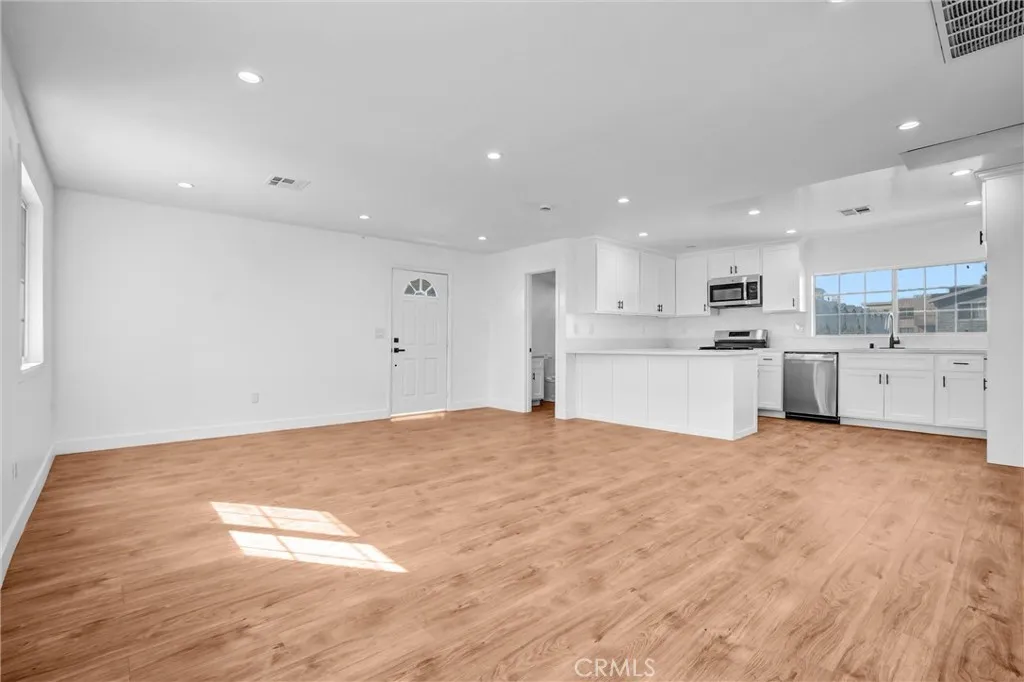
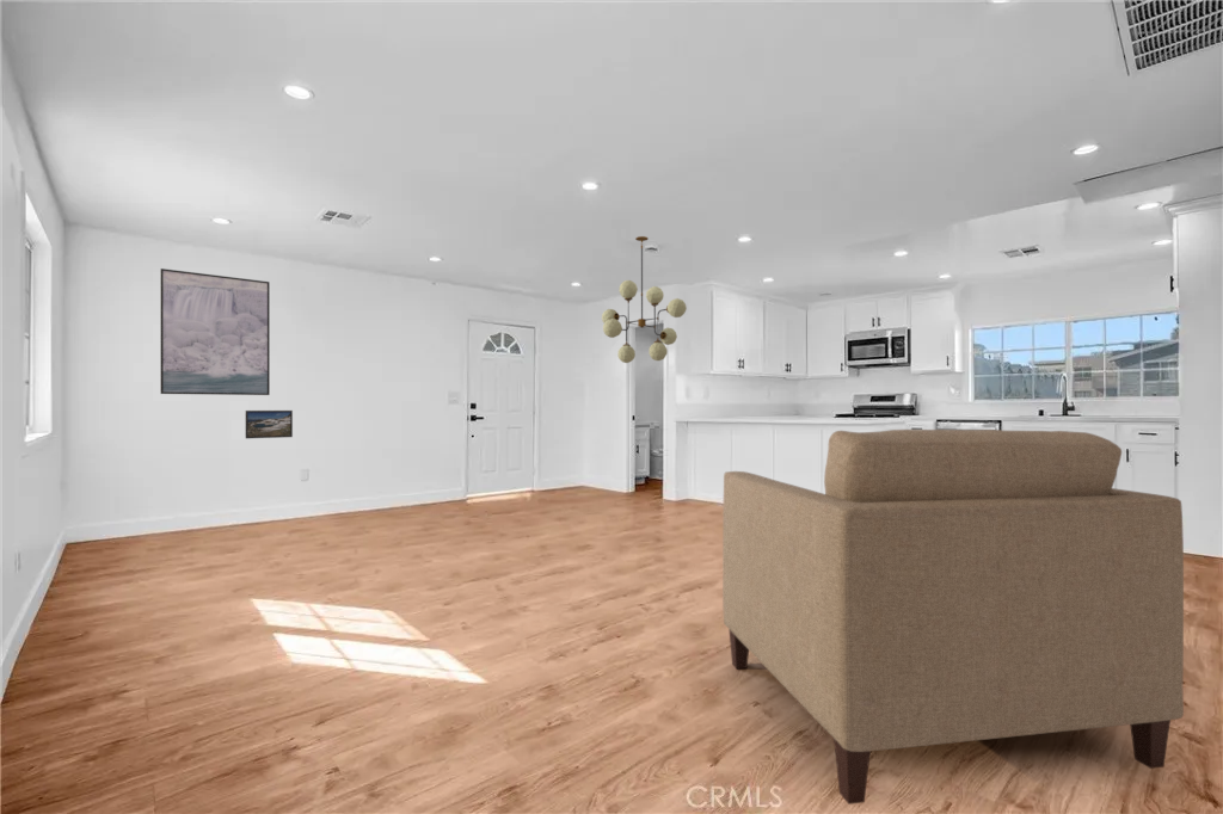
+ chair [721,428,1185,806]
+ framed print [245,409,294,439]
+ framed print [159,267,271,396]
+ chandelier [601,235,688,364]
